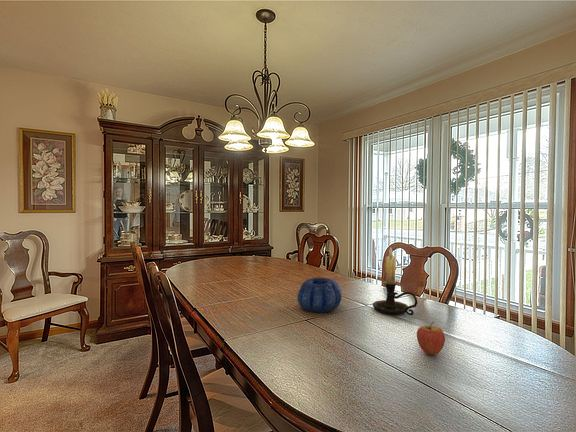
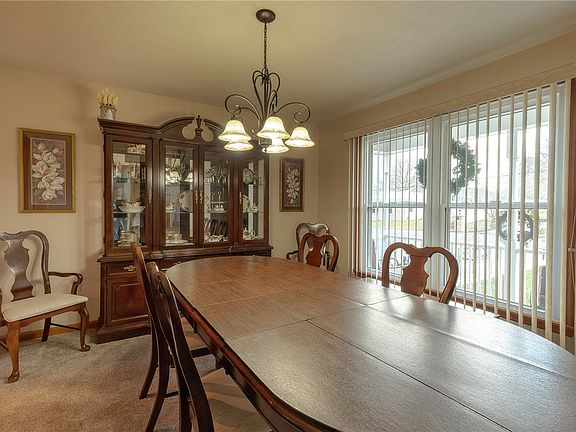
- fruit [416,321,446,356]
- candle holder [372,247,419,316]
- decorative bowl [296,277,343,313]
